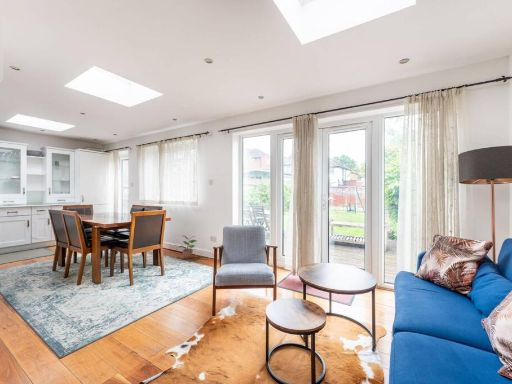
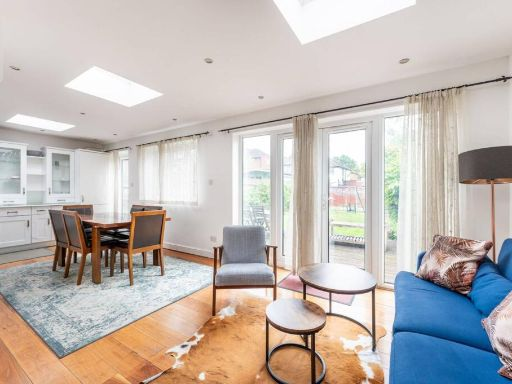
- potted plant [177,234,198,260]
